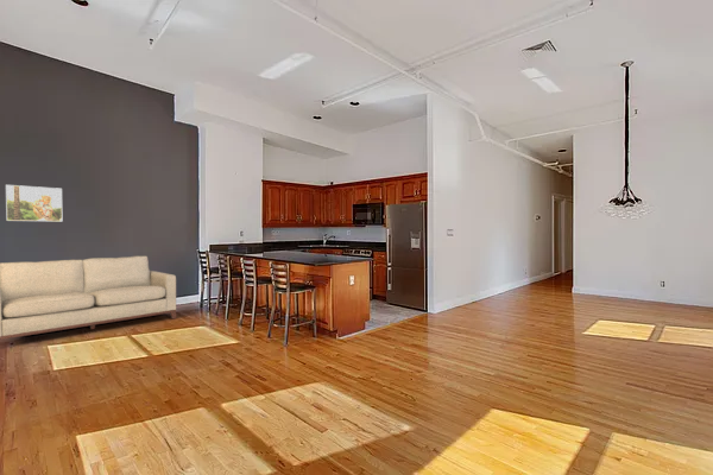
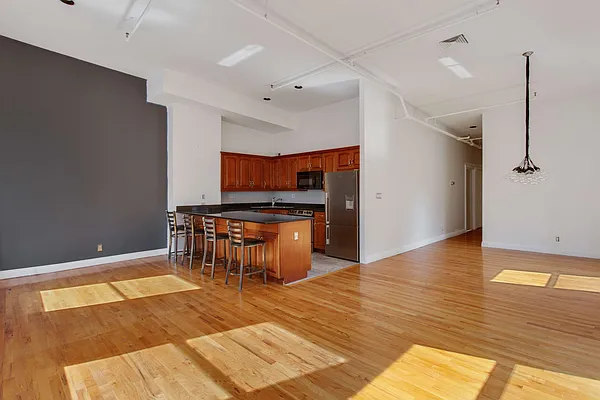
- sofa [0,255,177,341]
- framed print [5,184,63,222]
